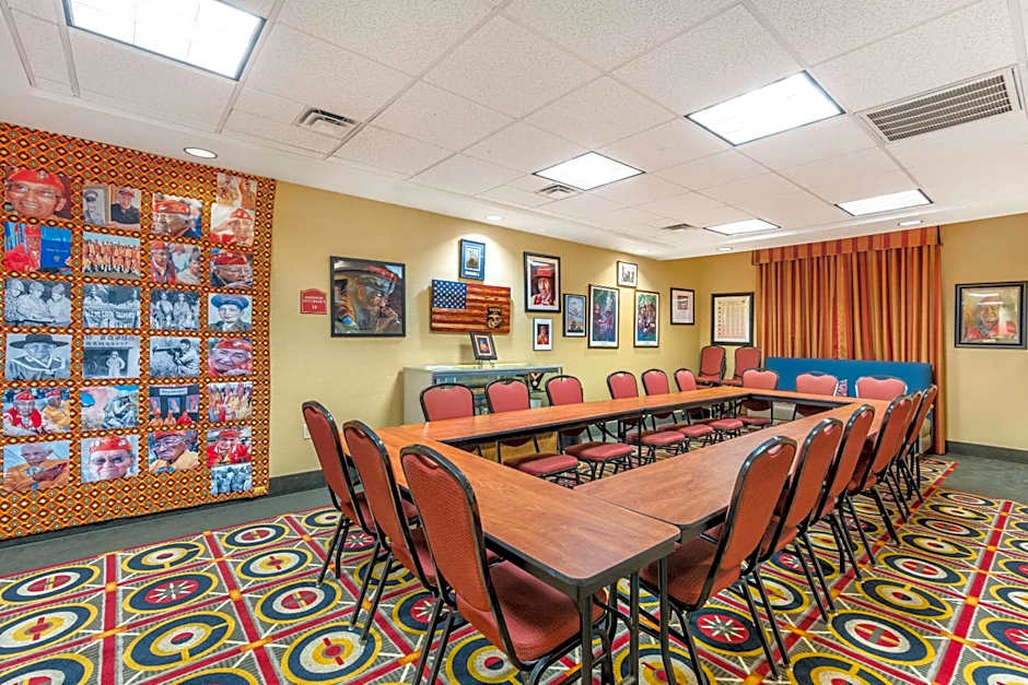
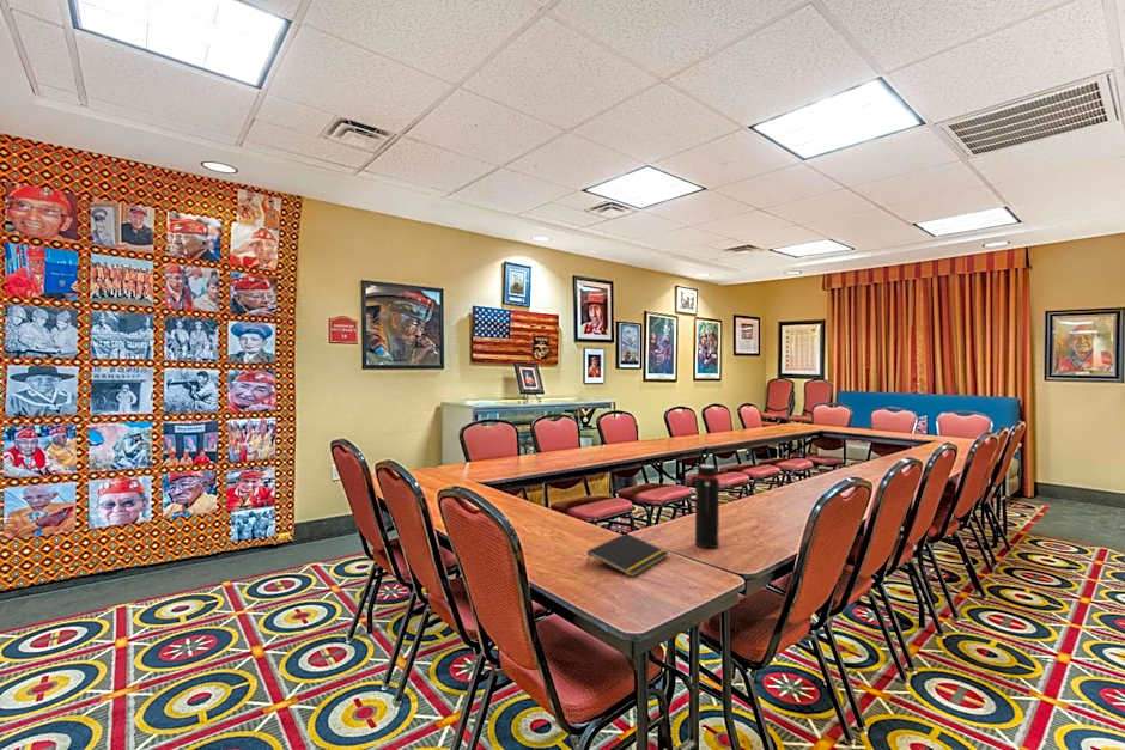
+ water bottle [694,463,720,549]
+ notepad [585,532,669,578]
